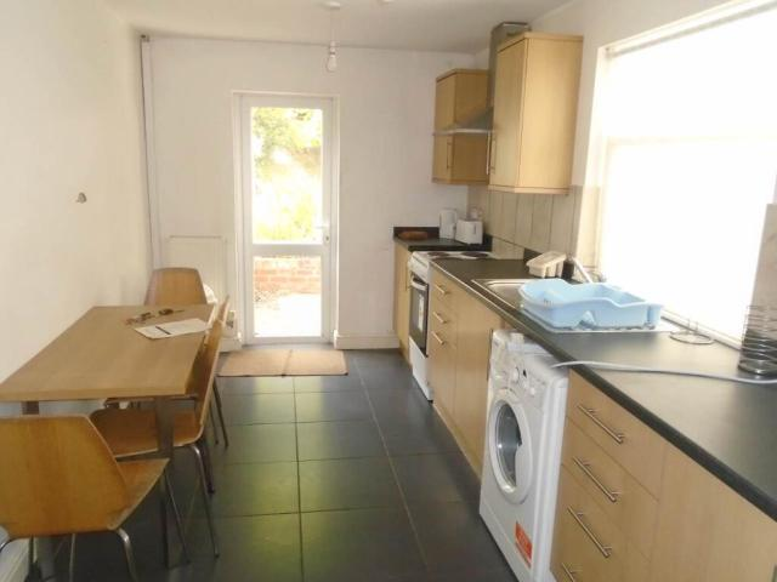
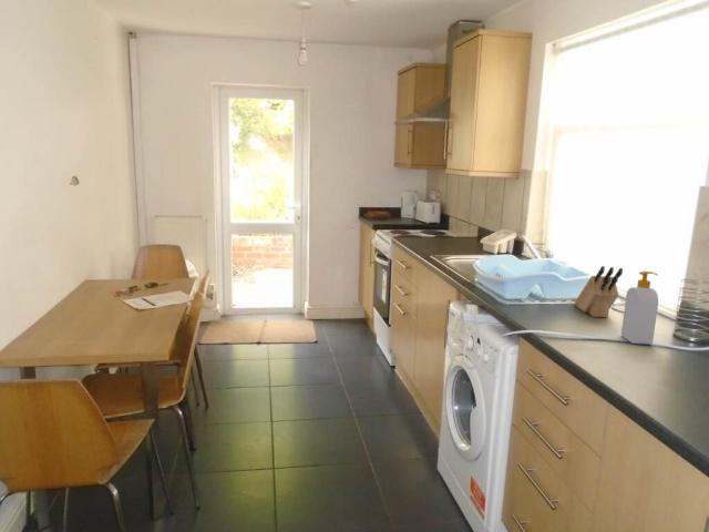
+ soap bottle [620,270,659,346]
+ knife block [574,265,624,318]
